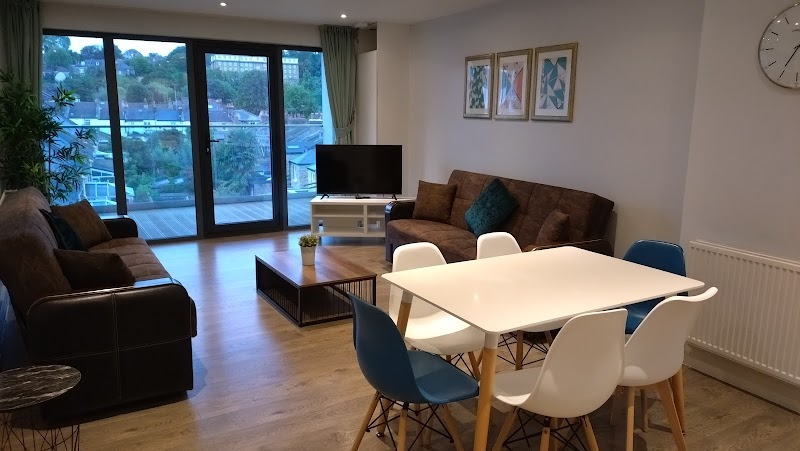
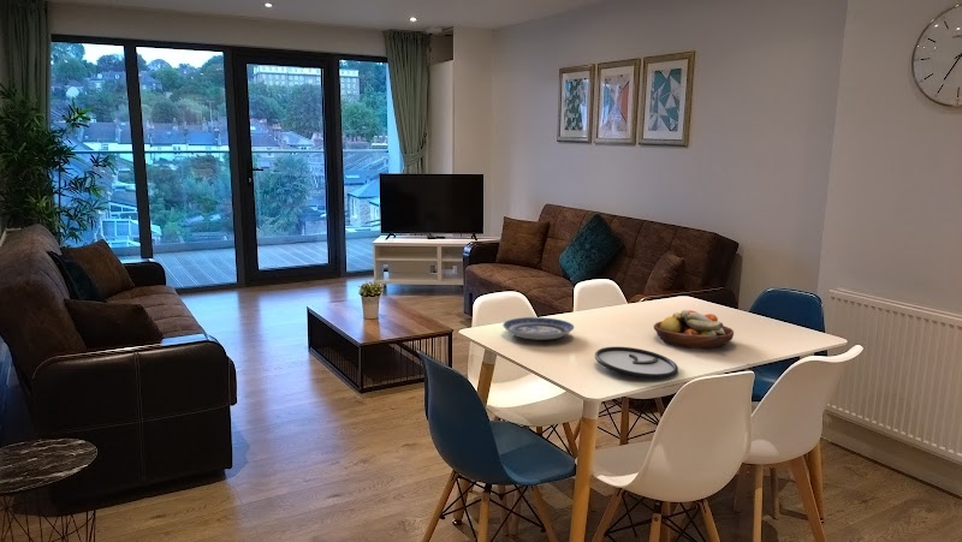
+ plate [501,316,575,341]
+ plate [594,346,679,380]
+ fruit bowl [653,309,735,350]
